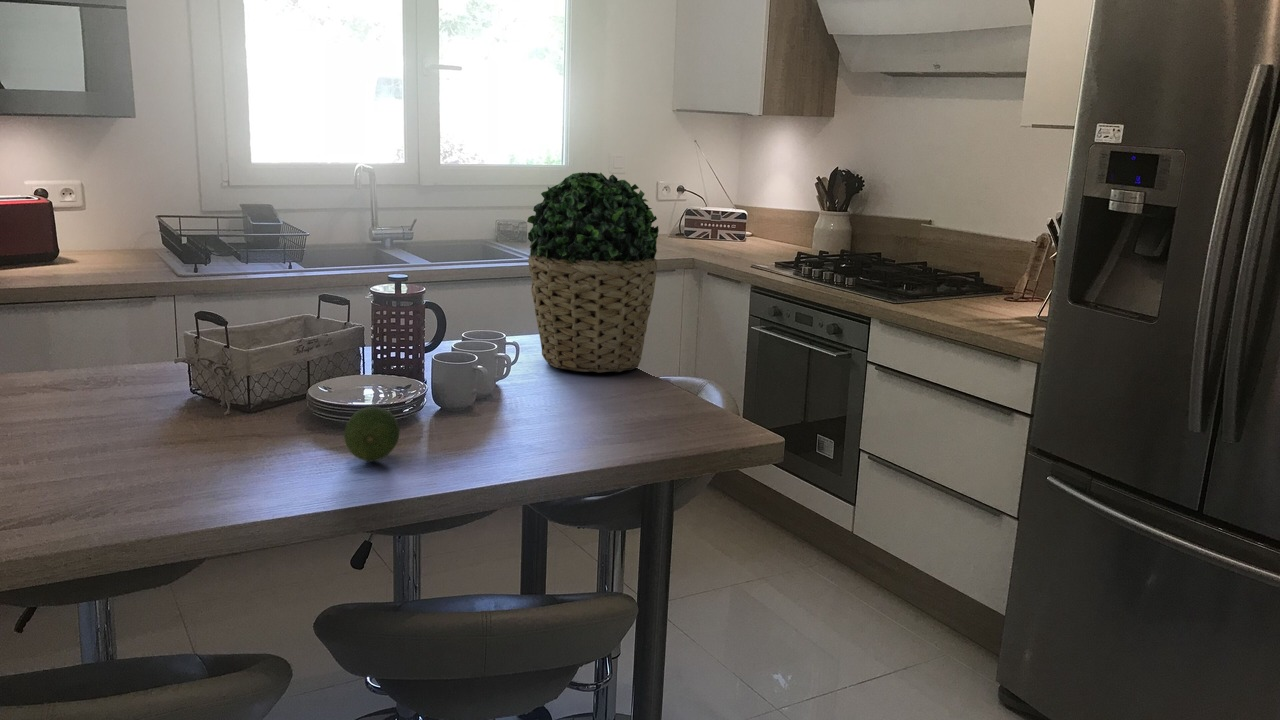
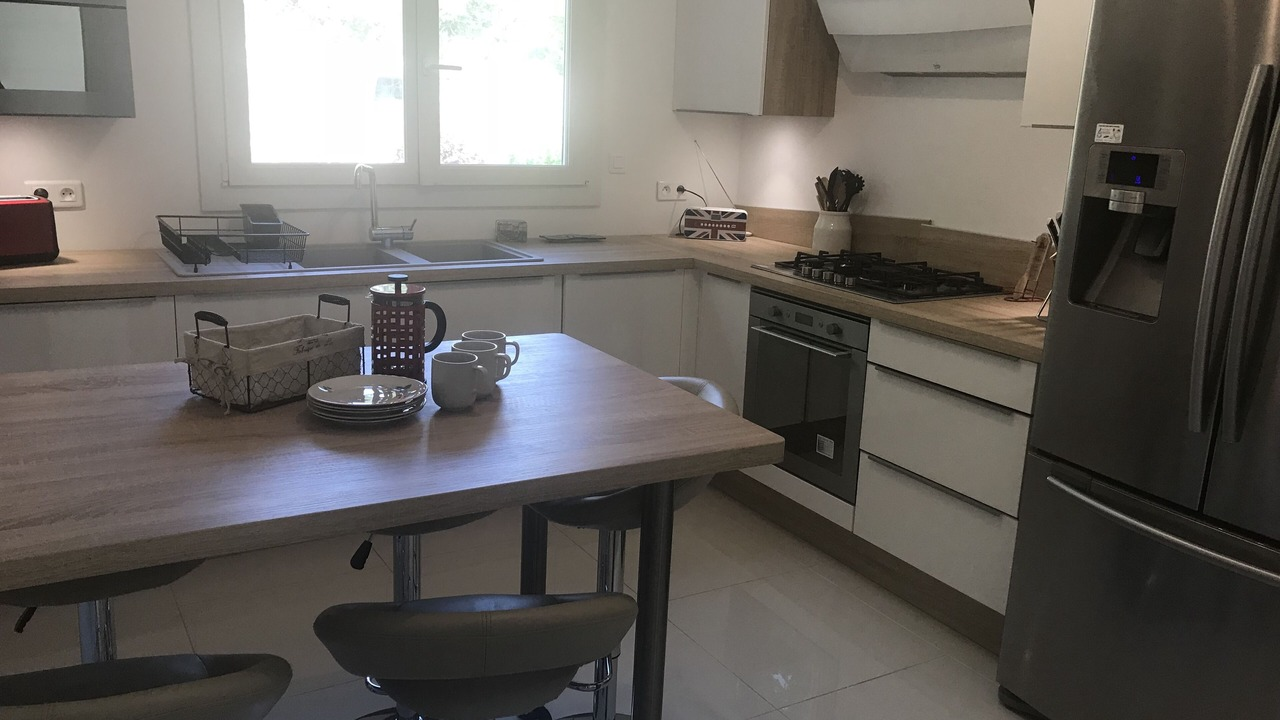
- potted plant [526,171,660,373]
- fruit [343,406,400,463]
